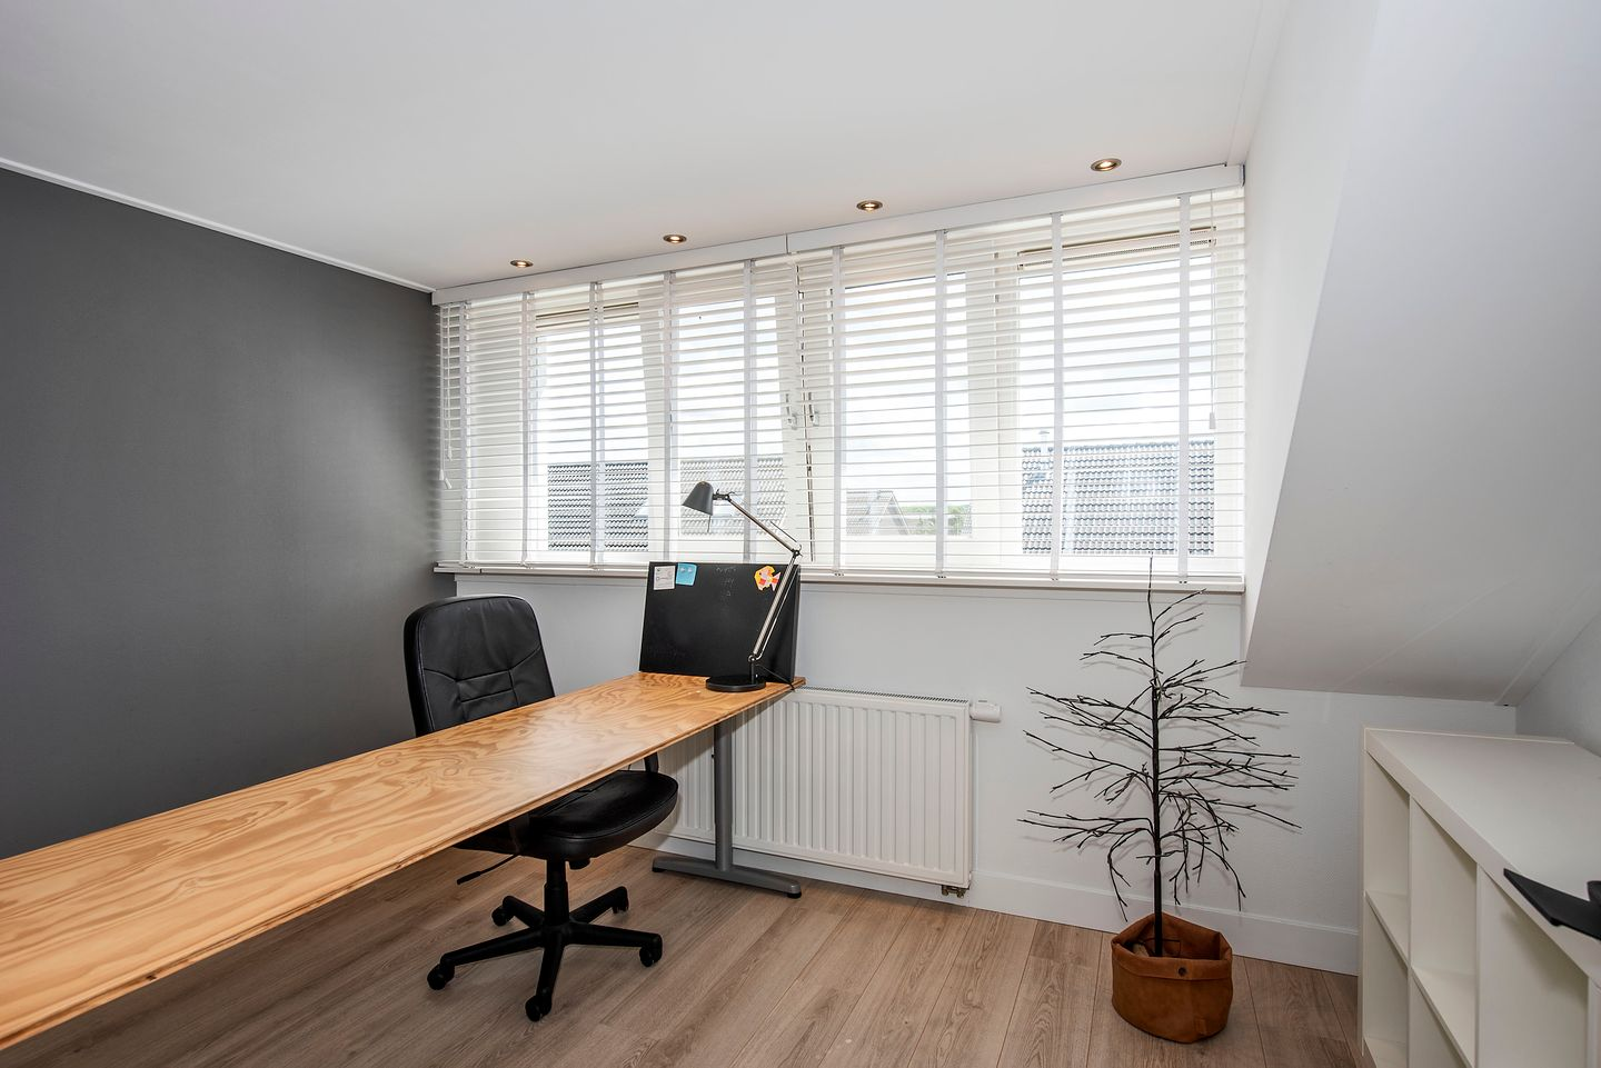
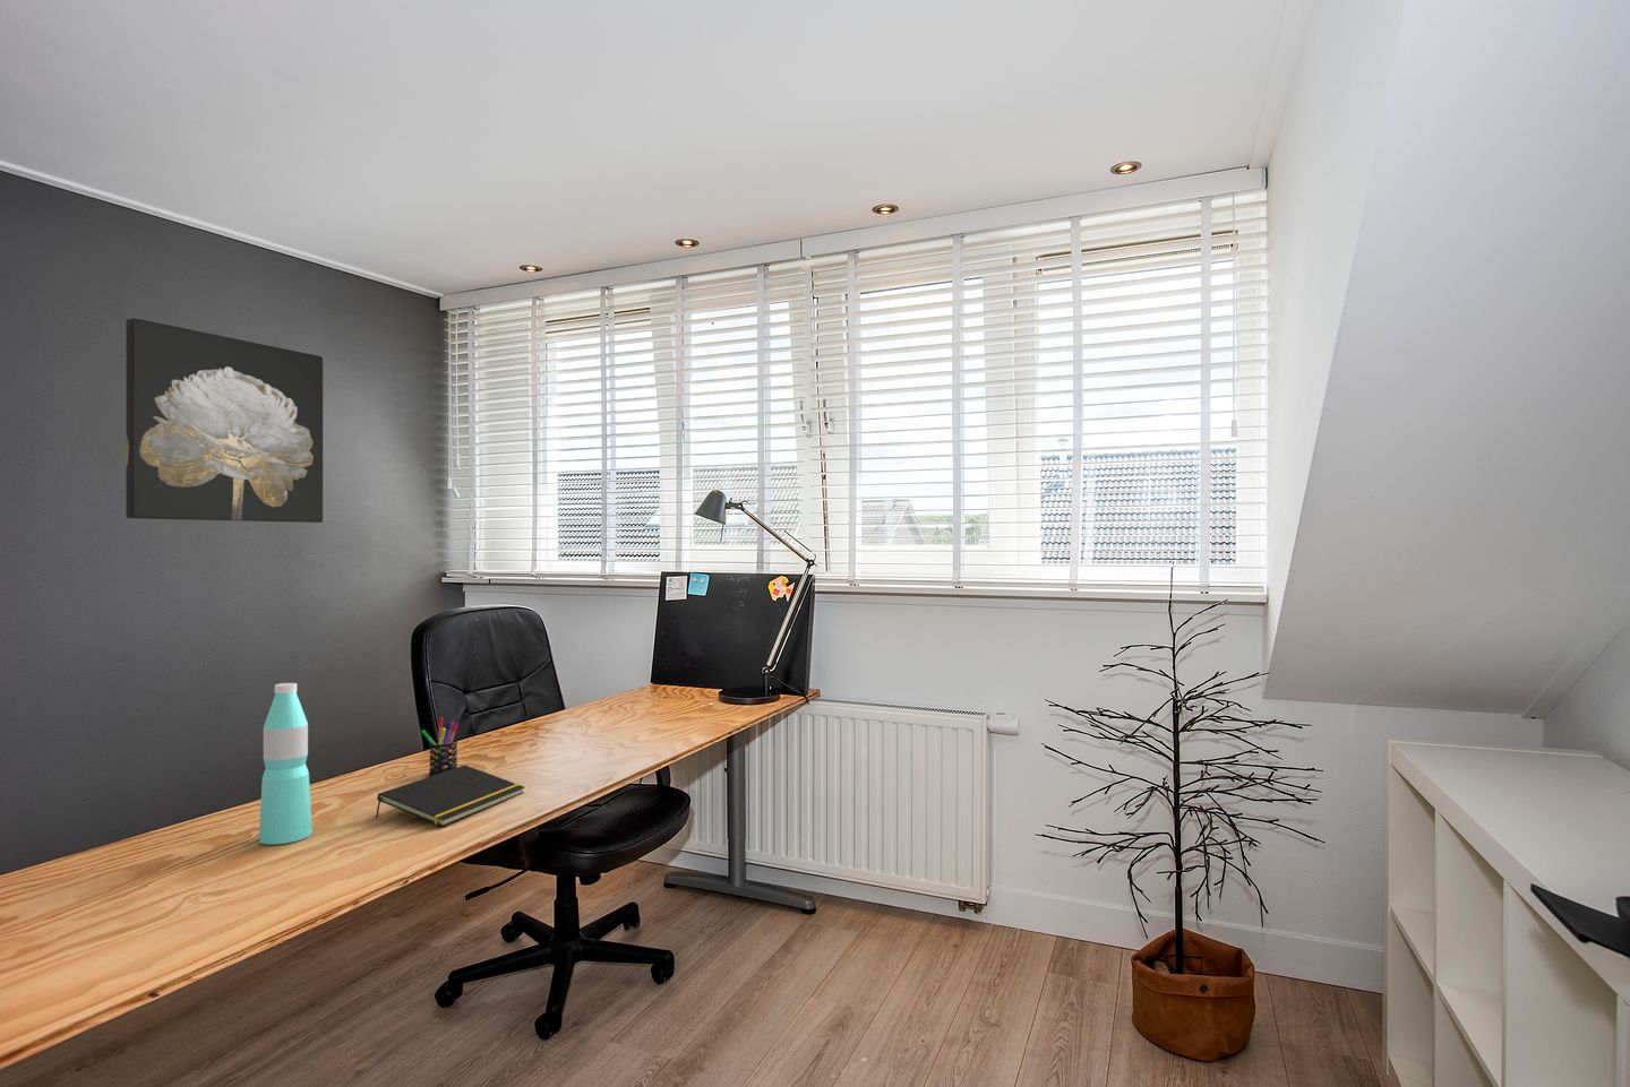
+ notepad [375,763,527,827]
+ wall art [125,317,324,524]
+ water bottle [259,682,313,846]
+ pen holder [420,716,459,778]
